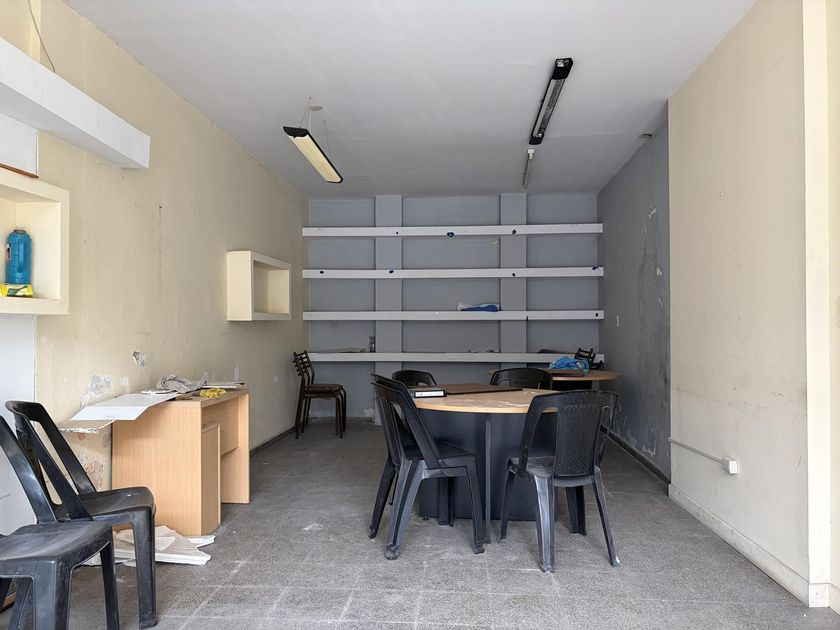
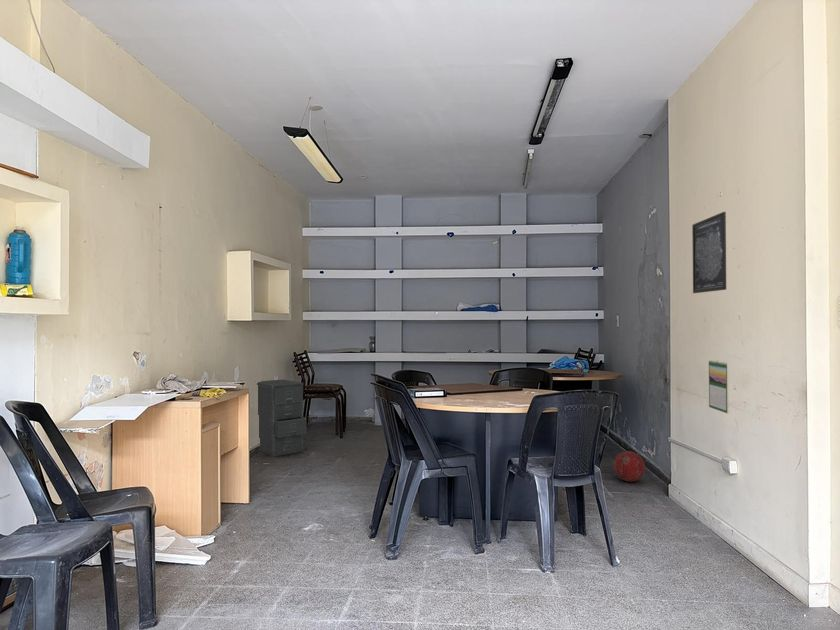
+ calendar [708,359,730,415]
+ ball [613,450,646,483]
+ filing cabinet [256,378,307,458]
+ wall art [691,211,727,294]
